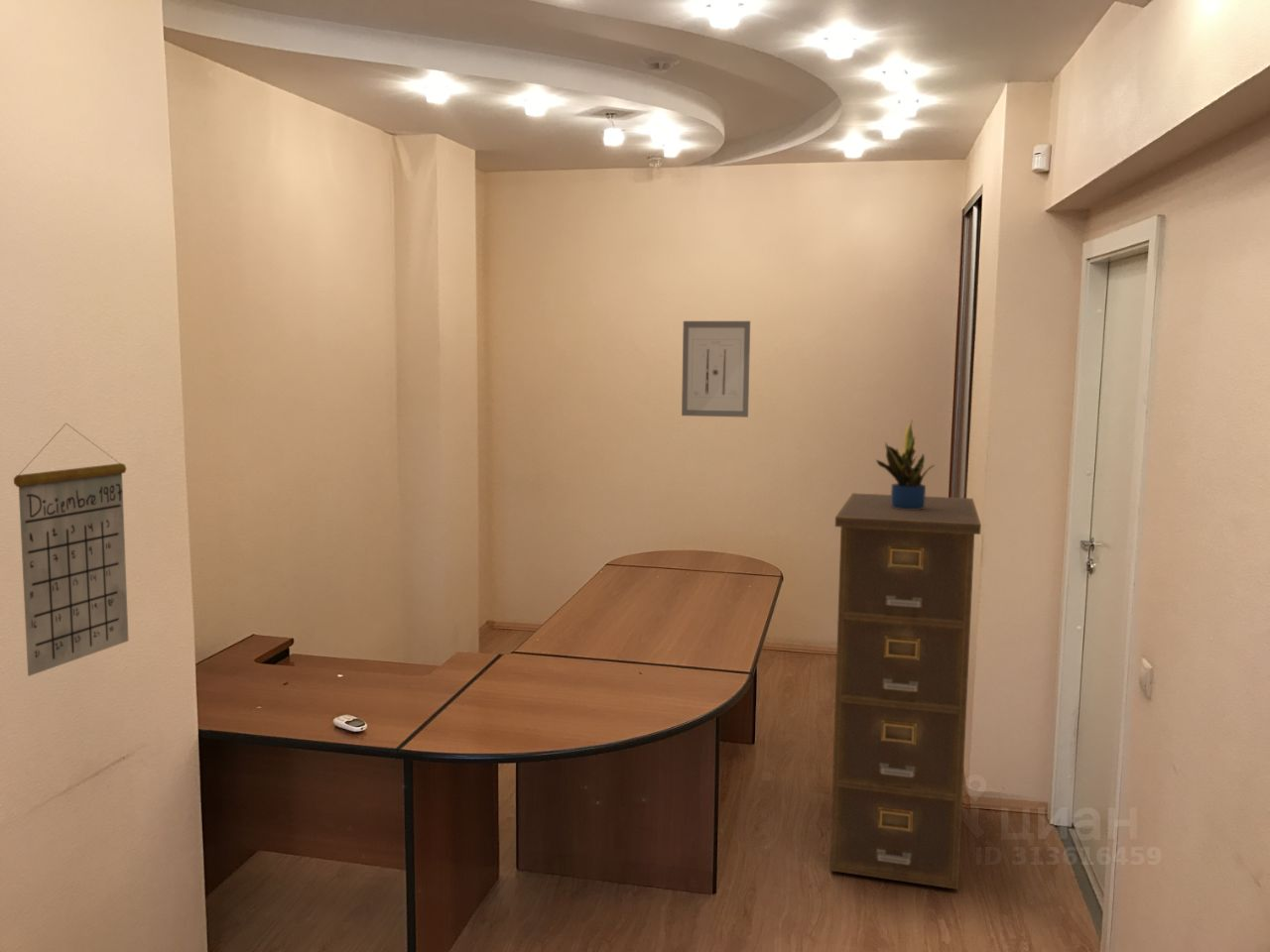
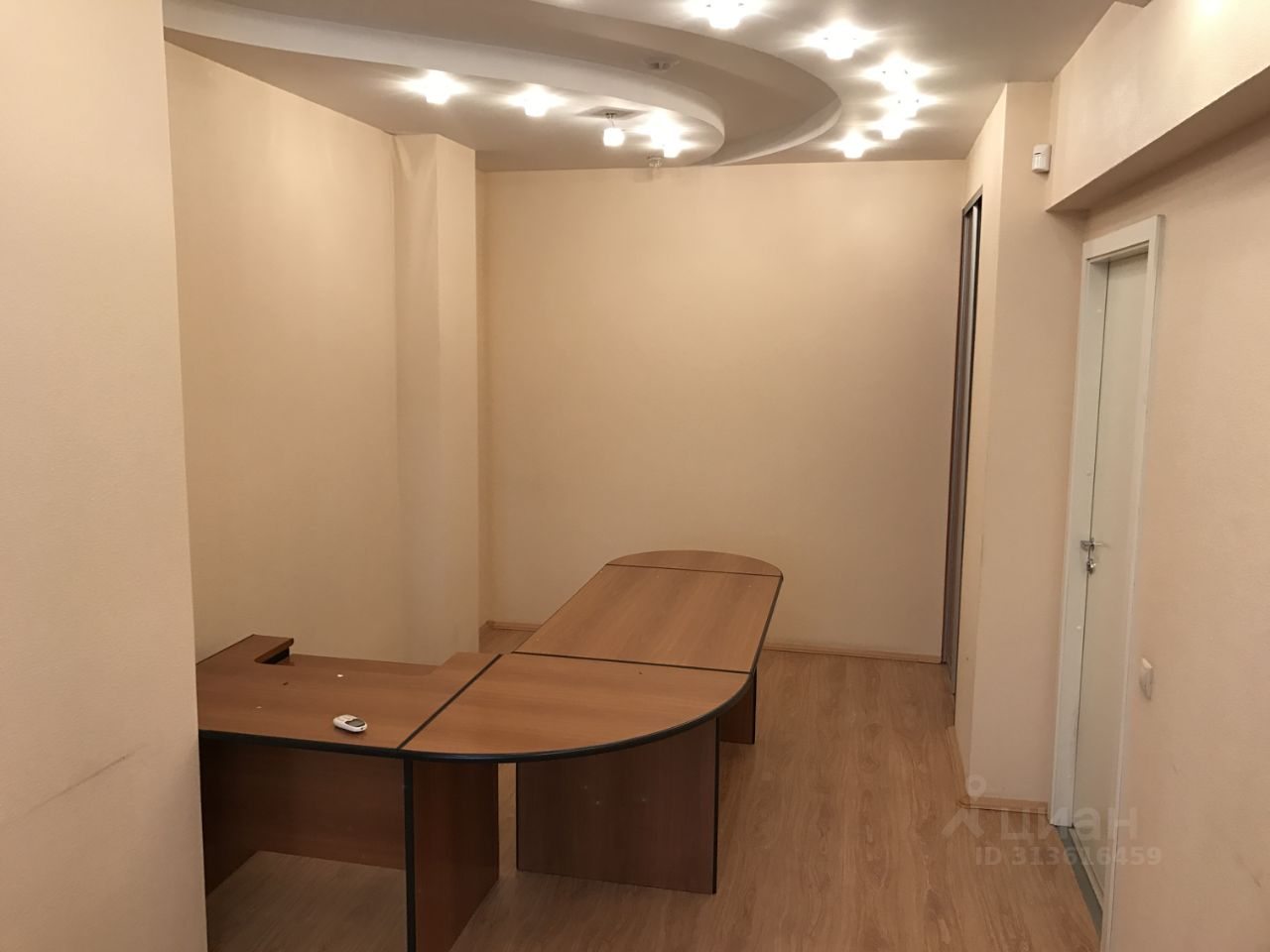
- wall art [681,320,751,418]
- calendar [13,422,129,677]
- filing cabinet [828,492,982,891]
- potted plant [875,418,936,510]
